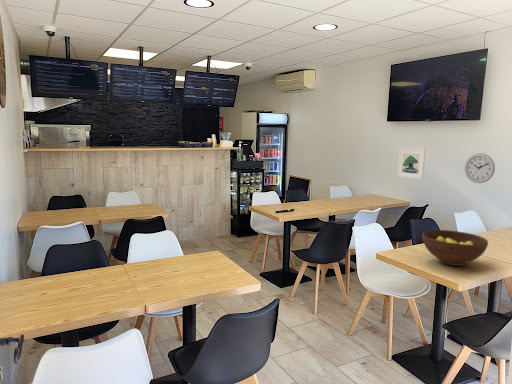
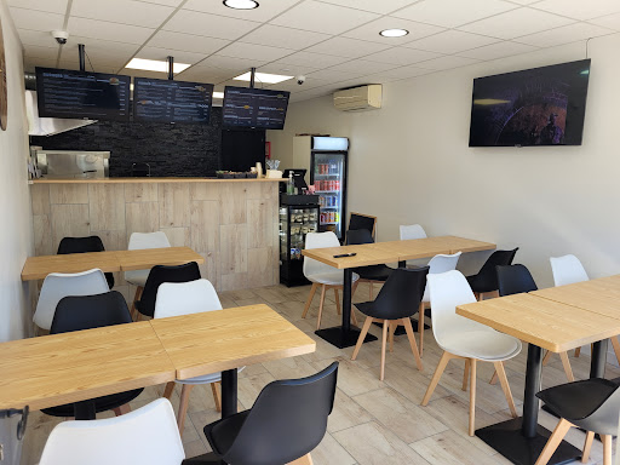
- wall clock [464,152,496,184]
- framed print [396,147,427,180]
- fruit bowl [421,229,489,267]
